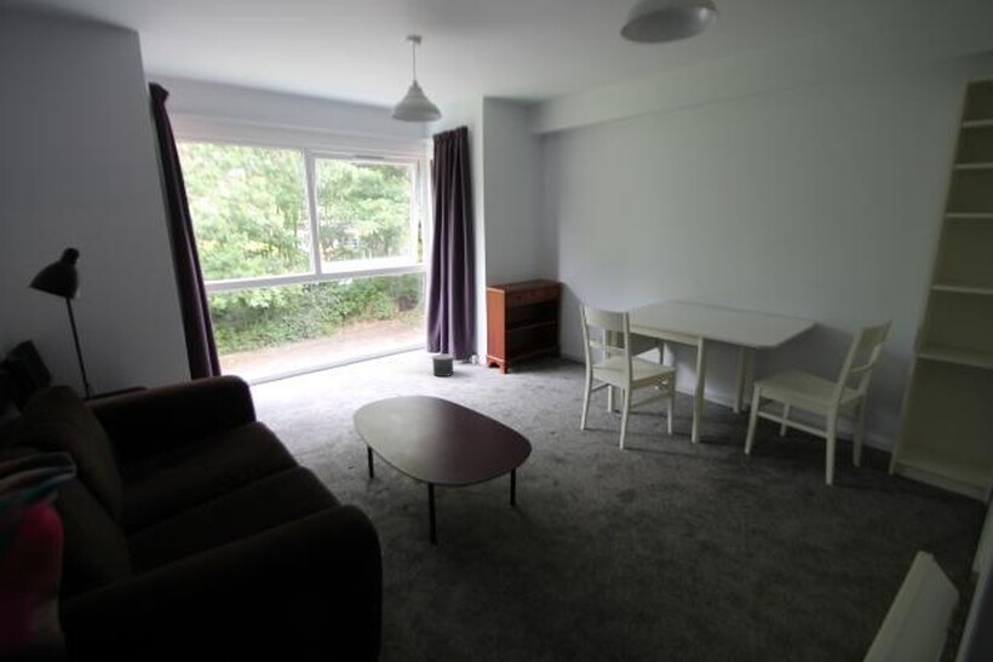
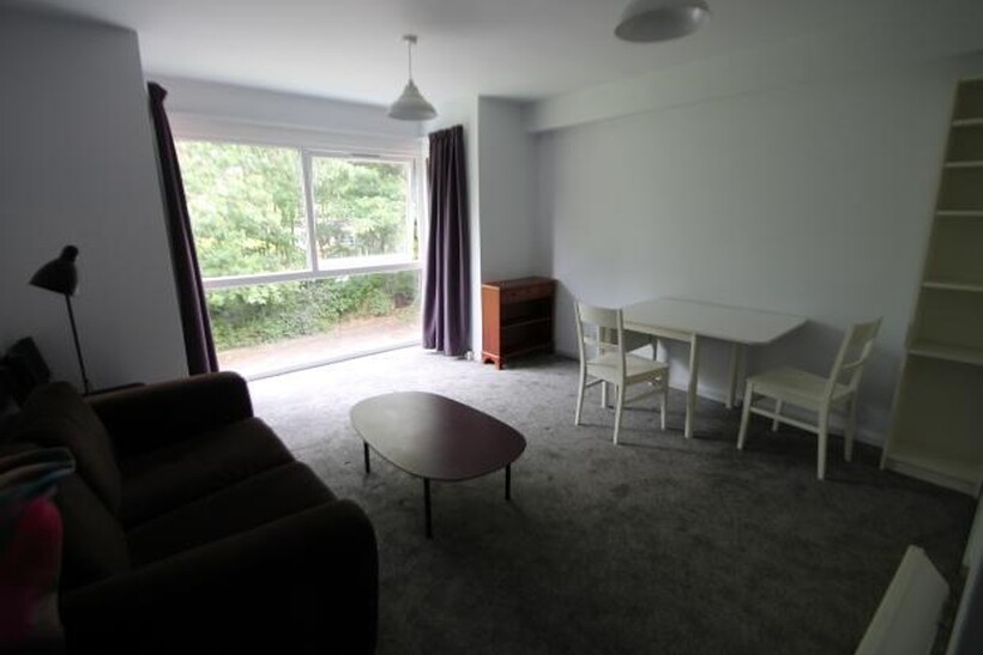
- planter [431,353,454,378]
